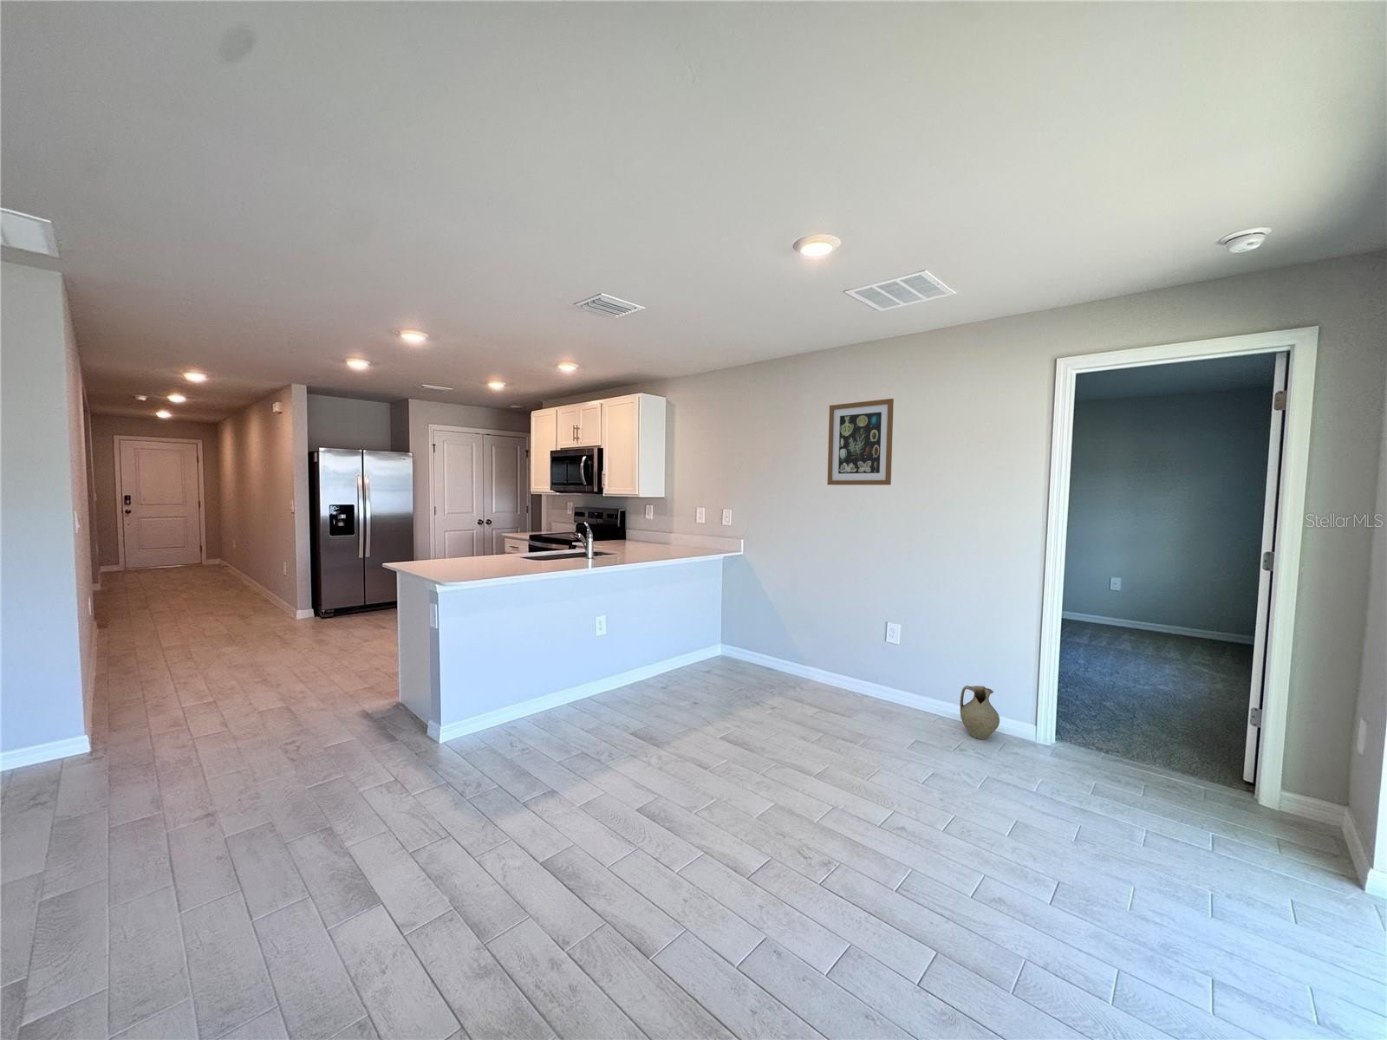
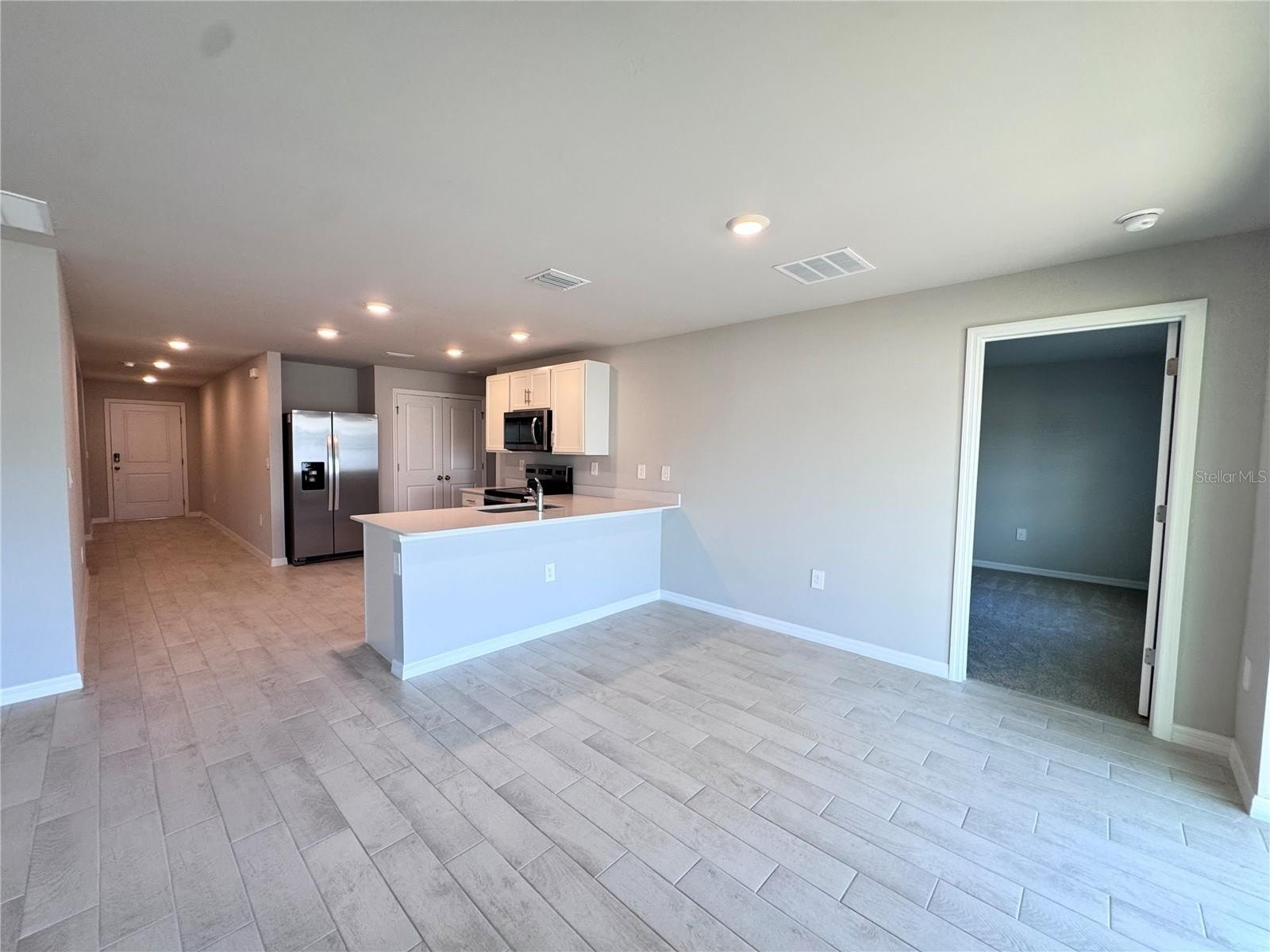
- wall art [826,398,894,486]
- ceramic jug [960,685,1000,741]
